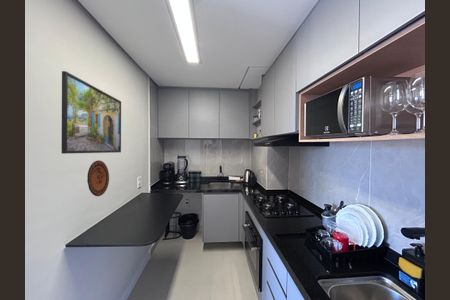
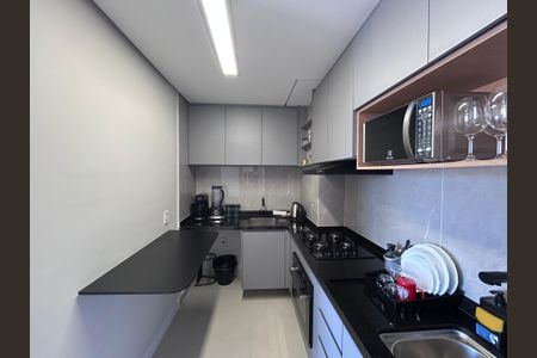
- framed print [60,70,122,155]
- decorative plate [86,159,110,197]
